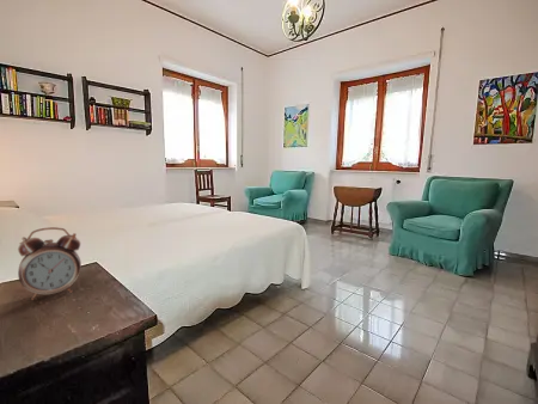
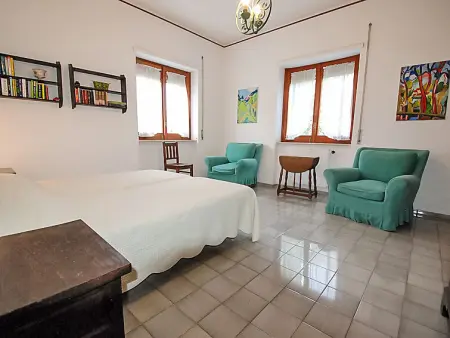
- alarm clock [17,226,82,301]
